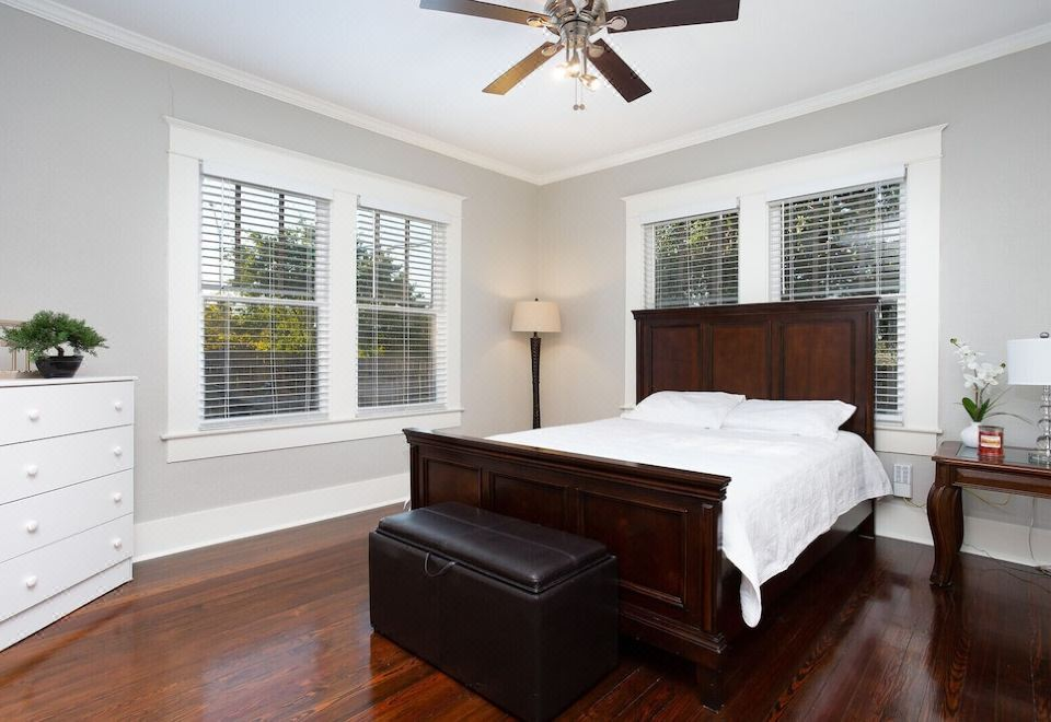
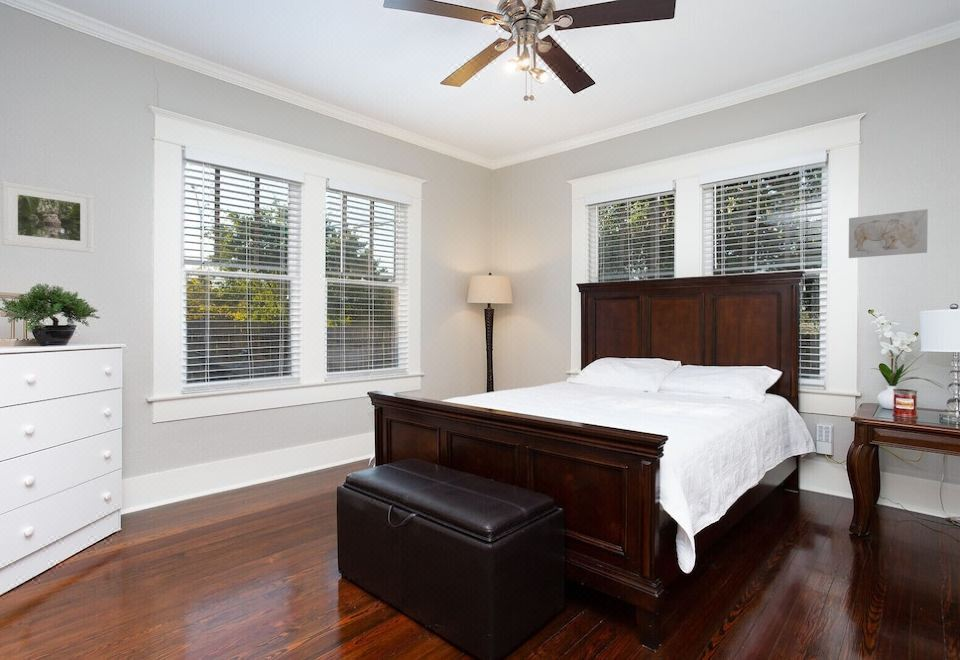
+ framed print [1,180,94,254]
+ wall art [848,208,929,259]
